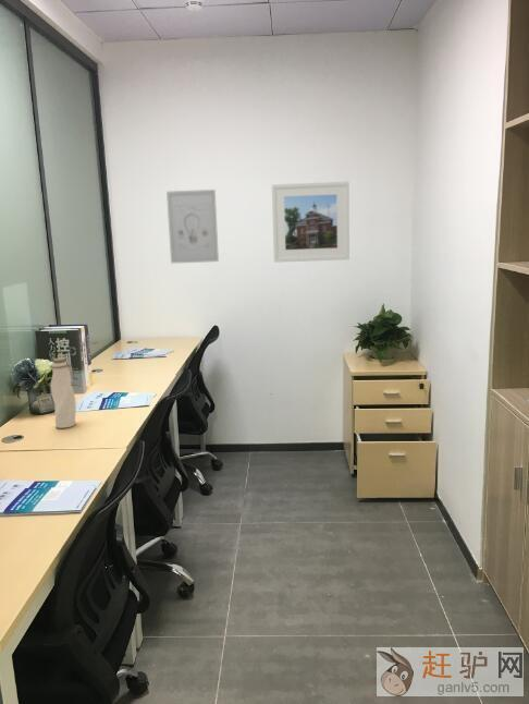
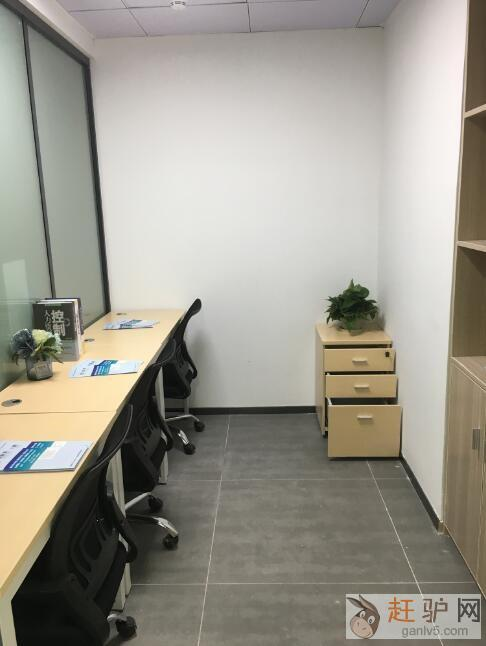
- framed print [271,181,350,264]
- water bottle [49,356,77,429]
- wall art [165,189,220,264]
